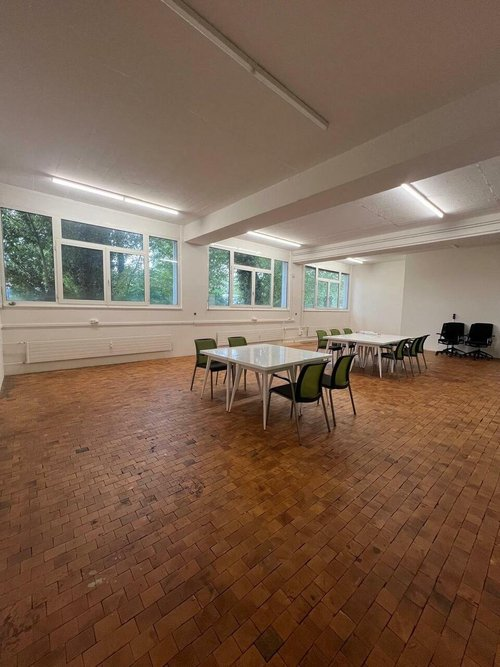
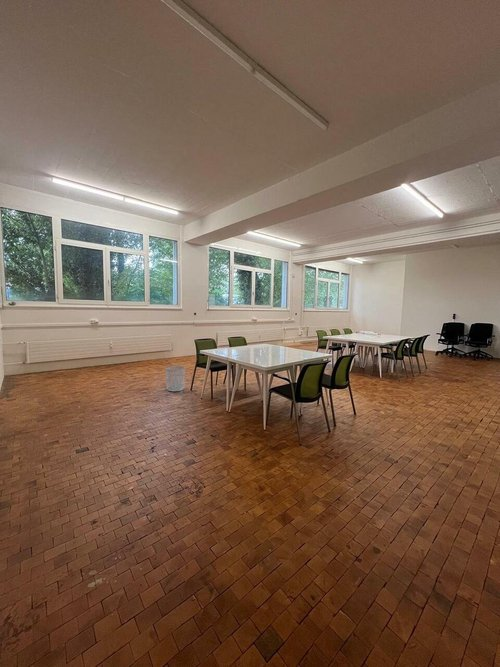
+ waste bin [165,365,186,392]
